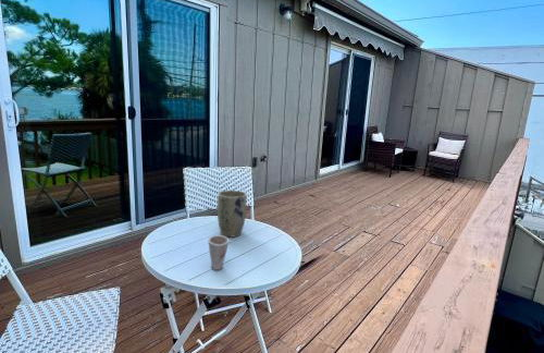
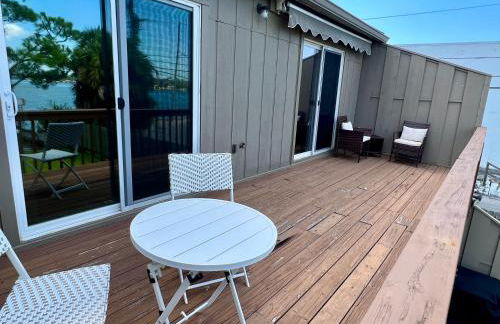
- plant pot [217,190,248,239]
- cup [207,234,230,271]
